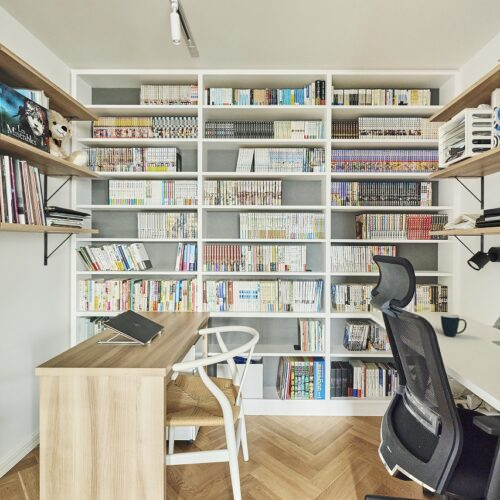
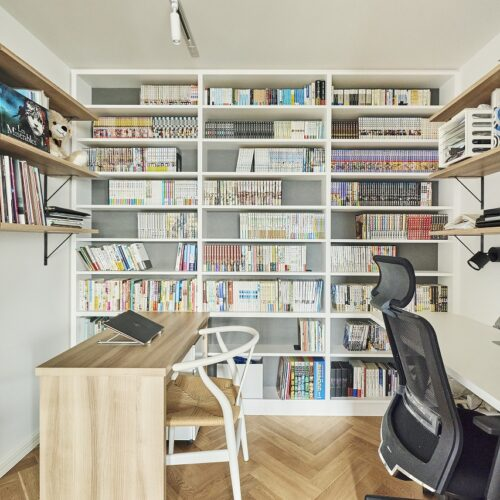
- mug [440,313,468,338]
